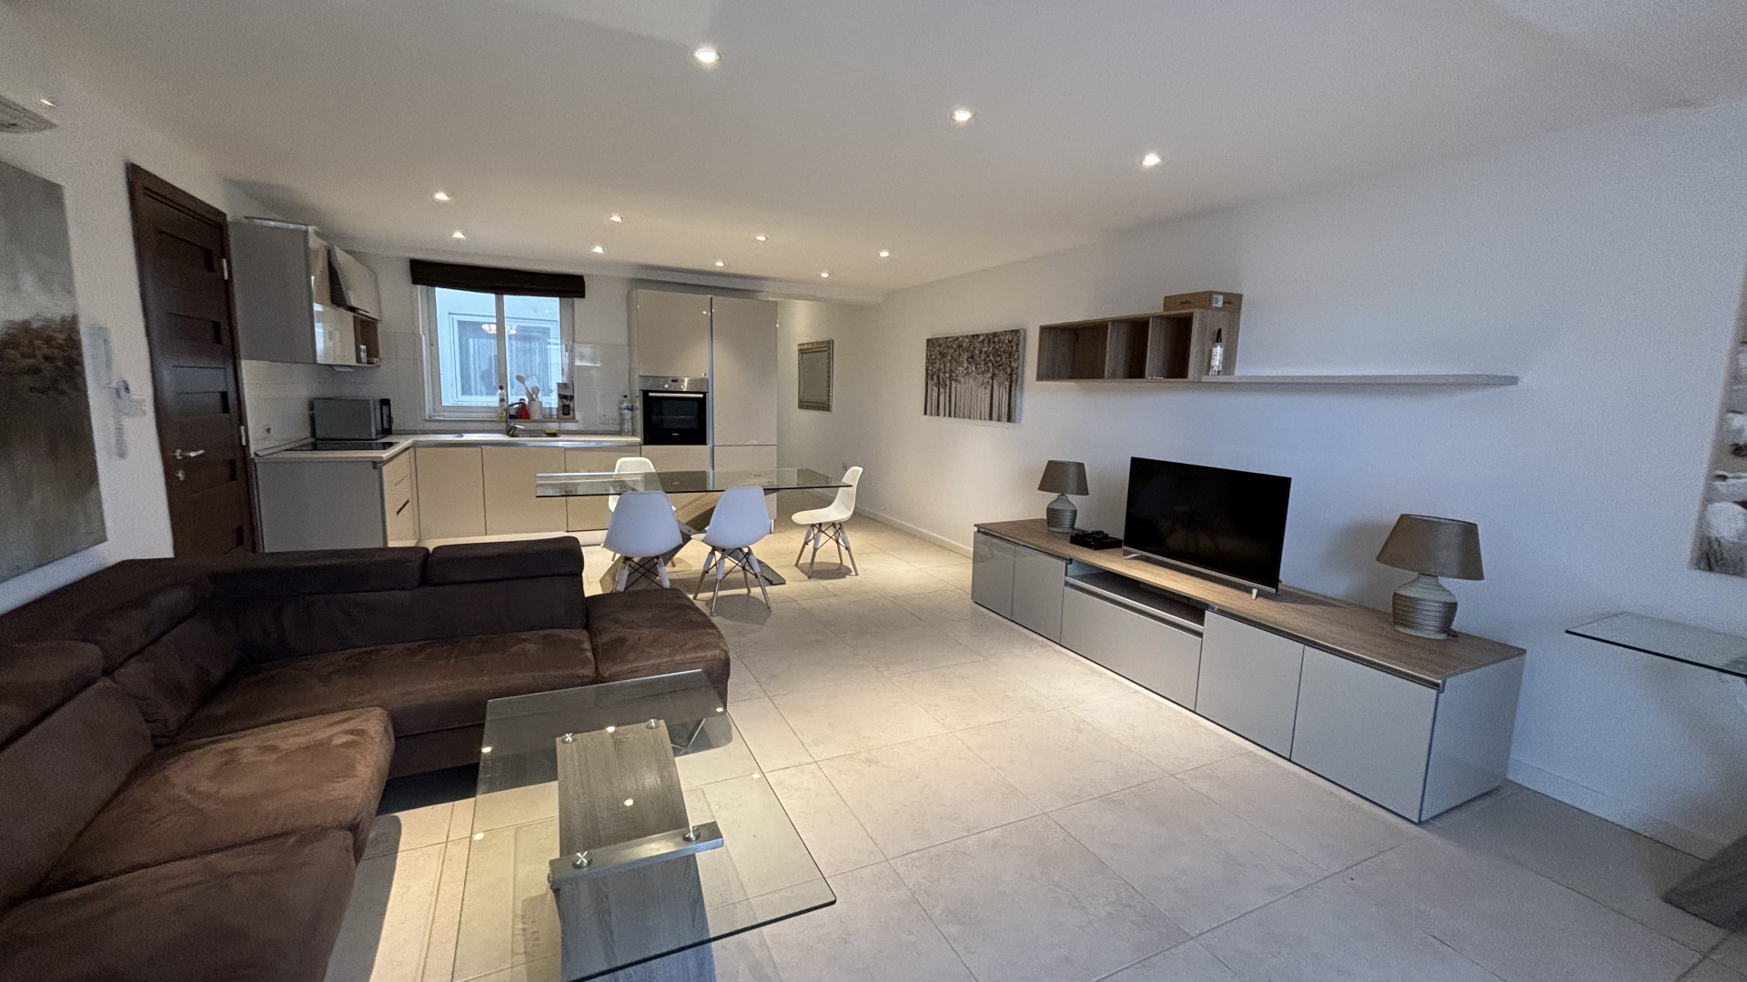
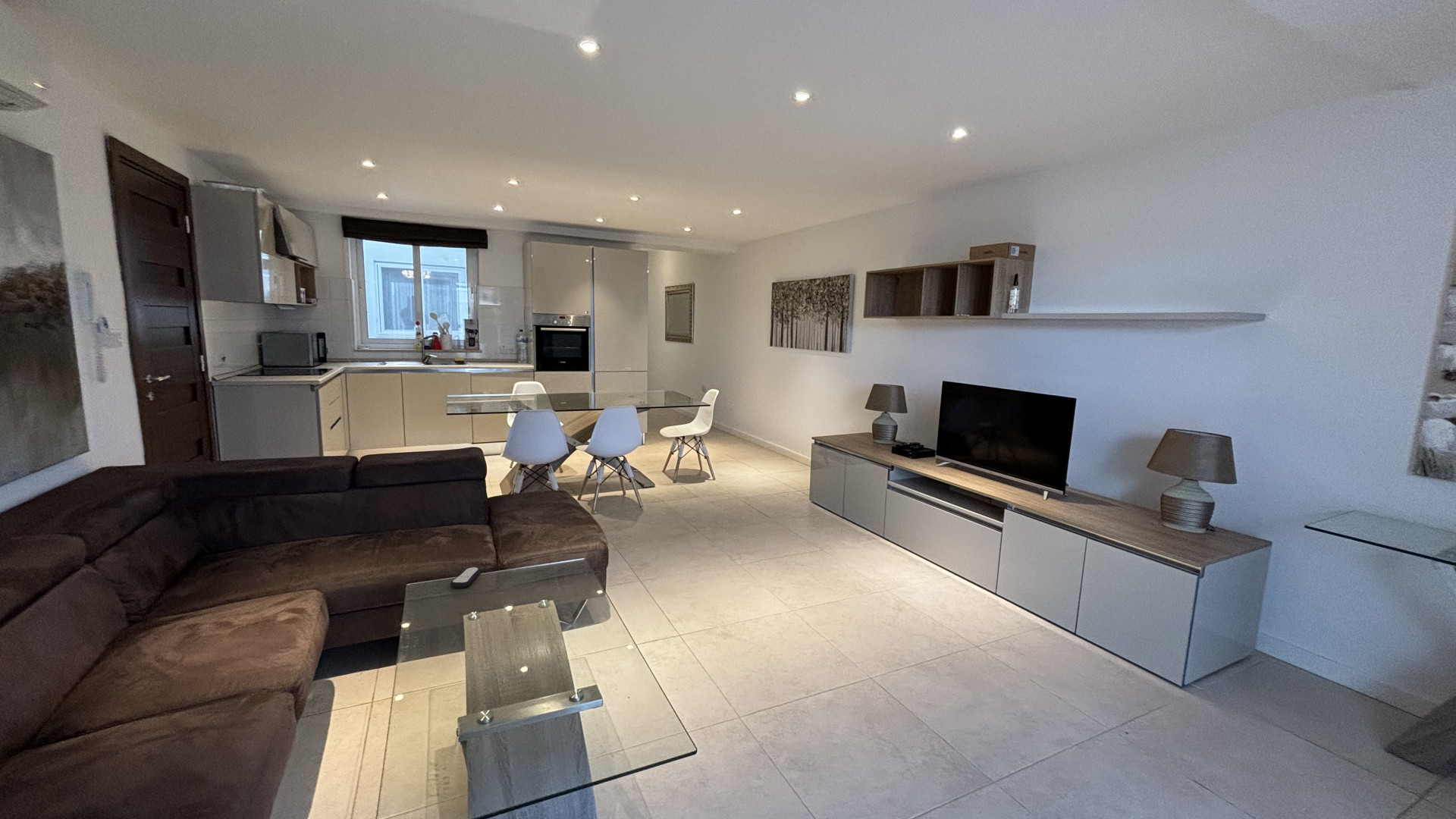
+ remote control [449,566,482,588]
